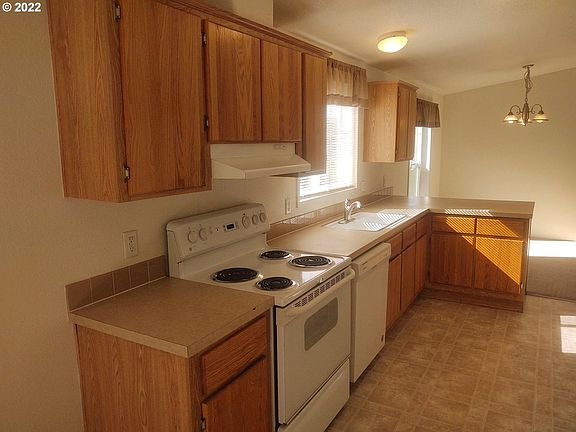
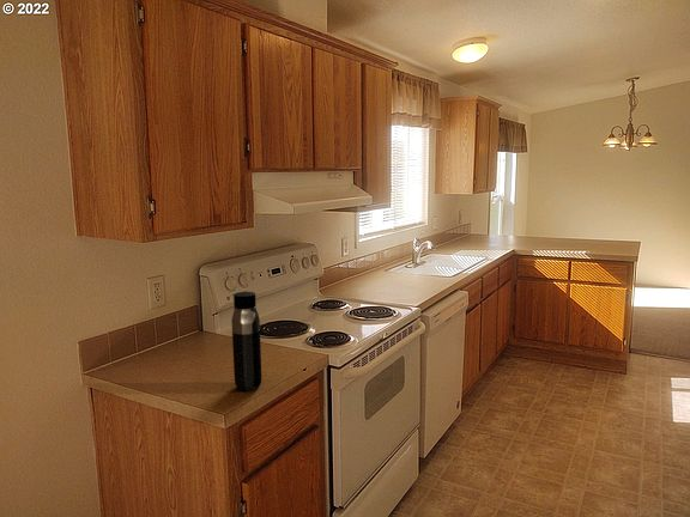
+ water bottle [230,291,262,393]
